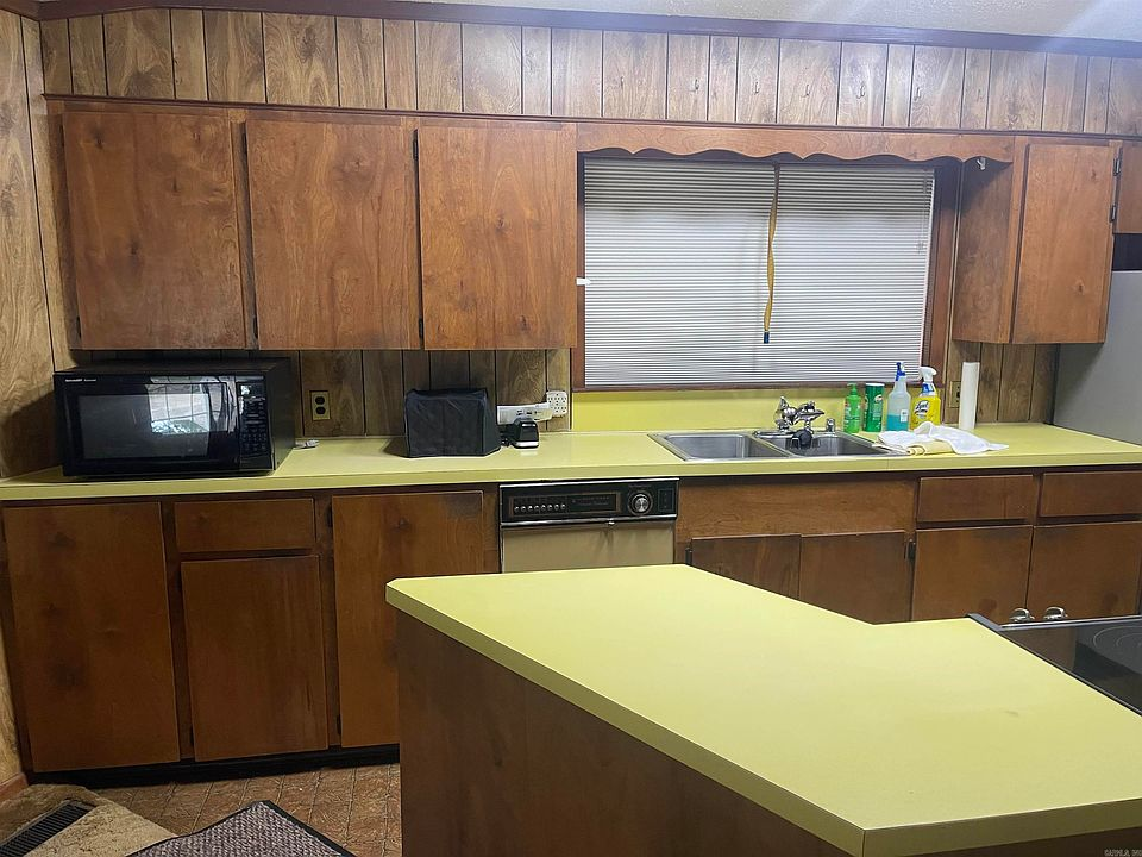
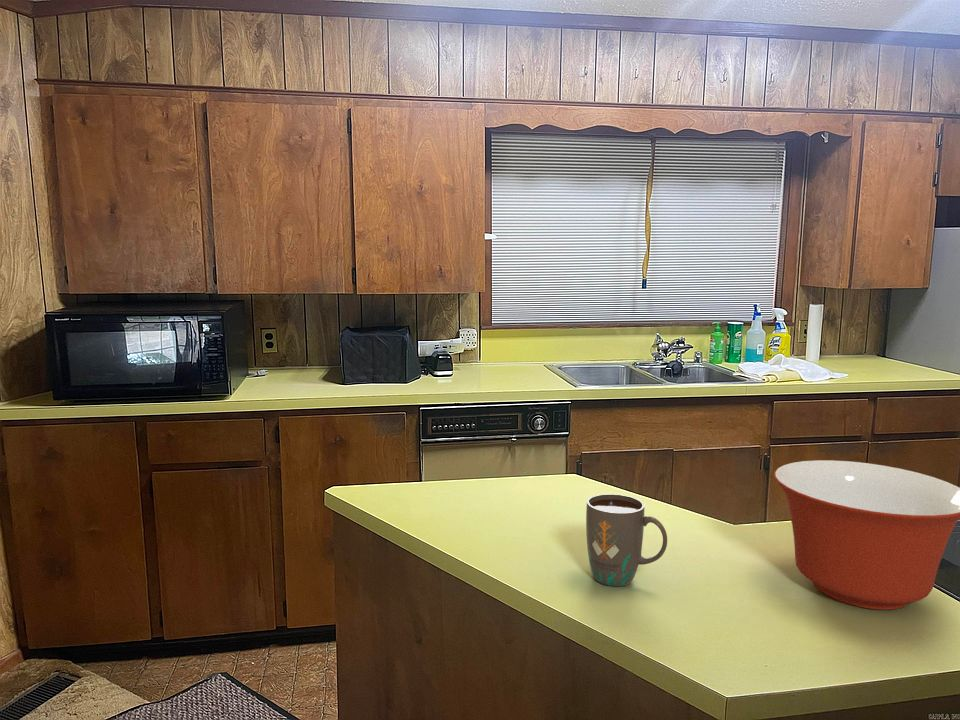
+ mixing bowl [773,459,960,611]
+ mug [585,493,668,587]
